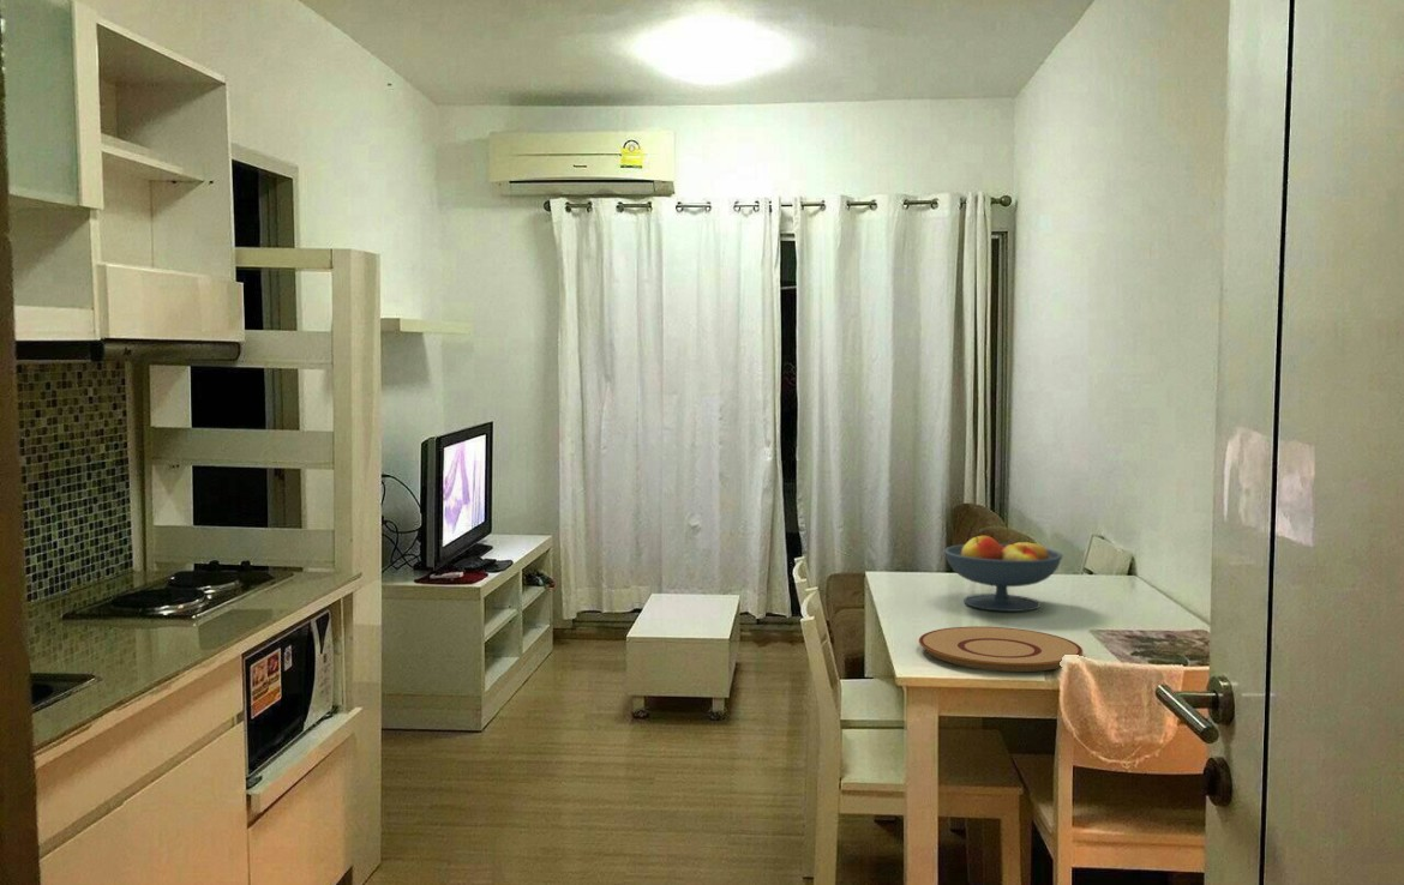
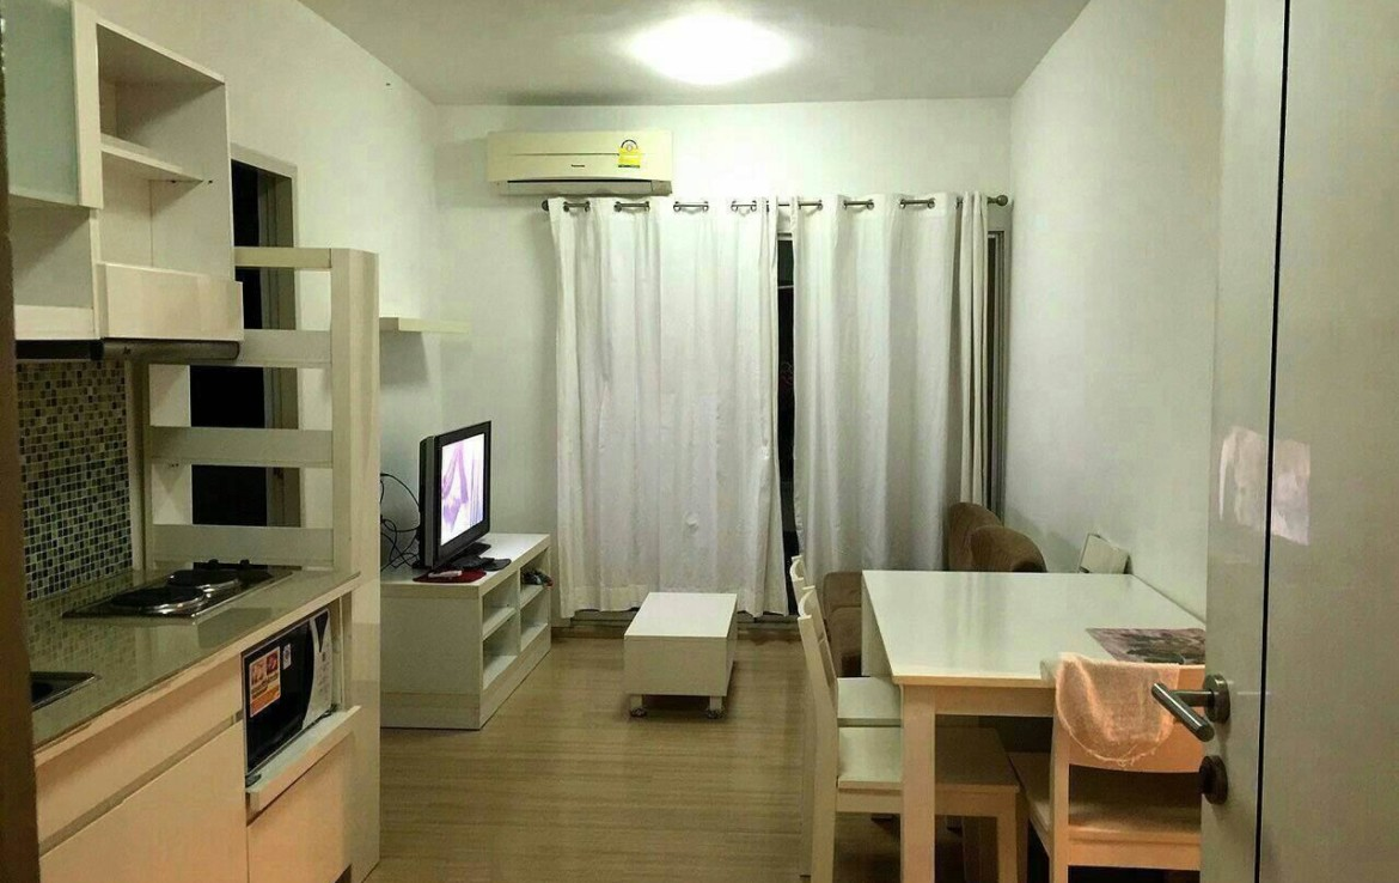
- fruit bowl [942,535,1064,613]
- plate [918,626,1084,673]
